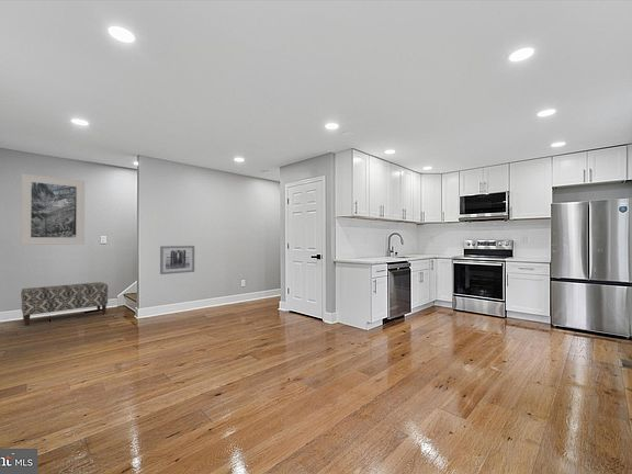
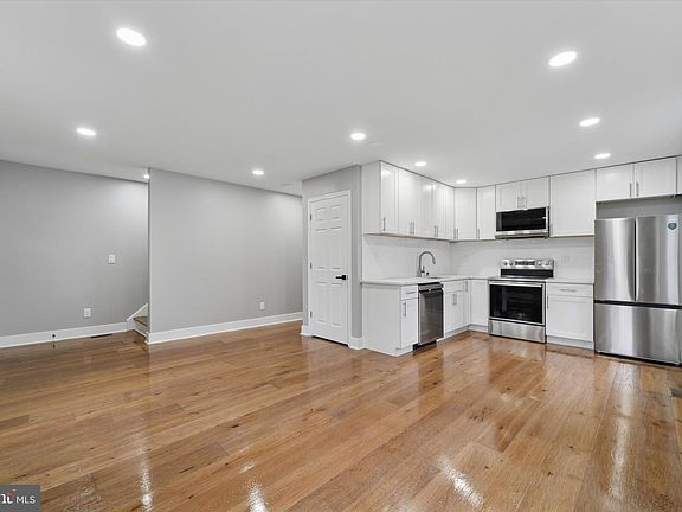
- wall art [159,245,195,275]
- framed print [20,172,86,246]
- bench [20,281,109,327]
